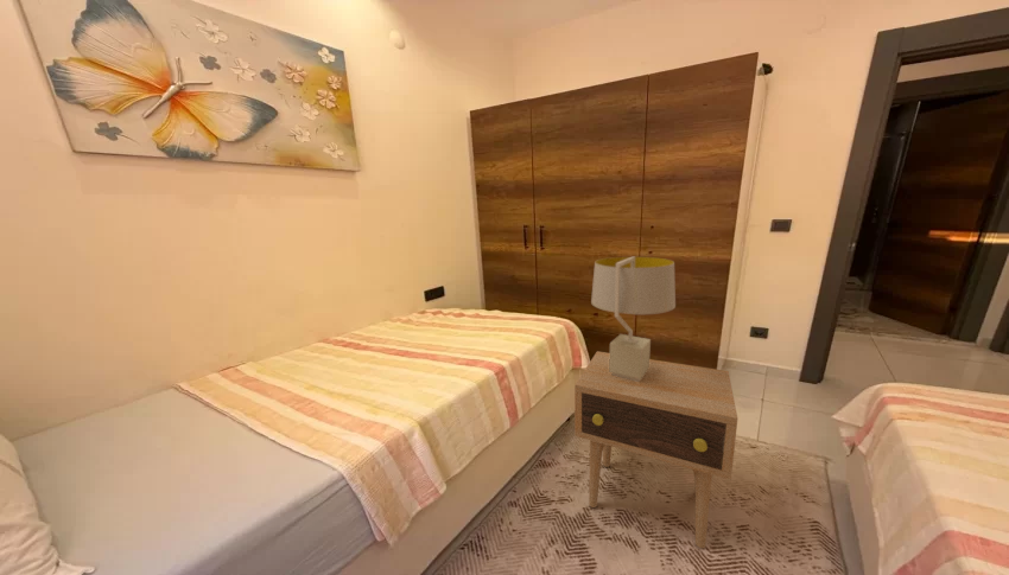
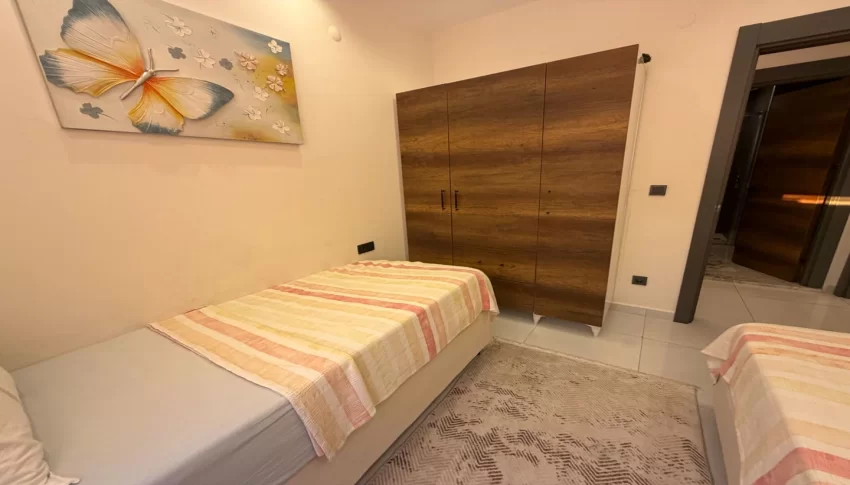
- side table [573,350,738,549]
- table lamp [590,256,677,382]
